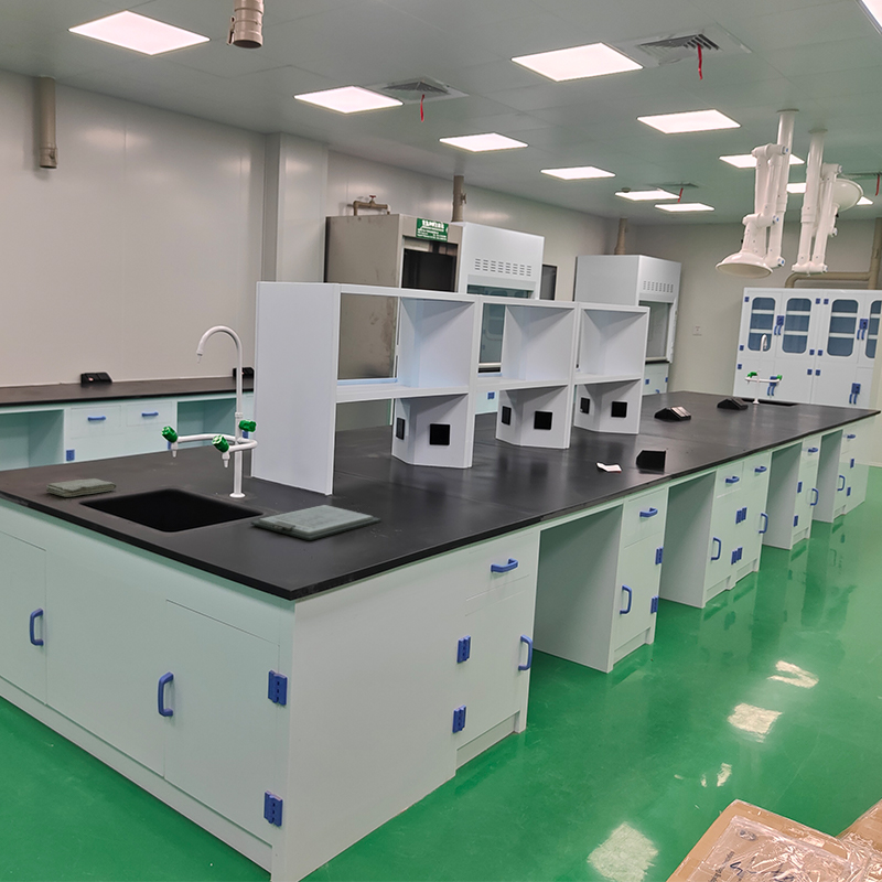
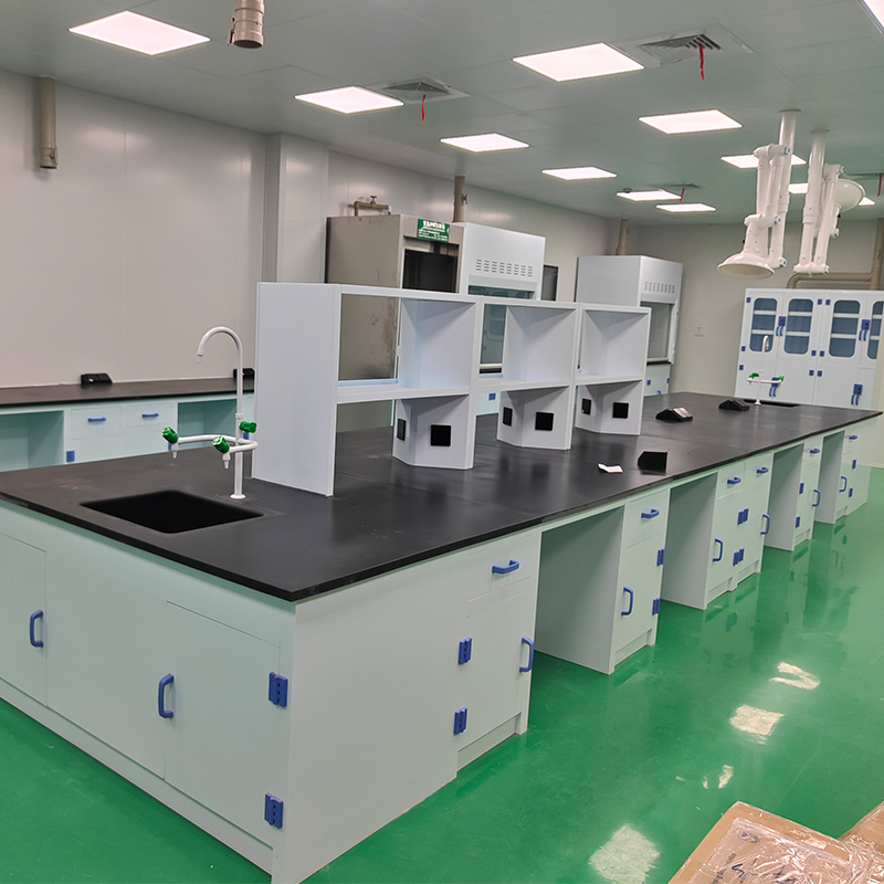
- washcloth [45,477,118,498]
- clipboard [250,504,383,541]
